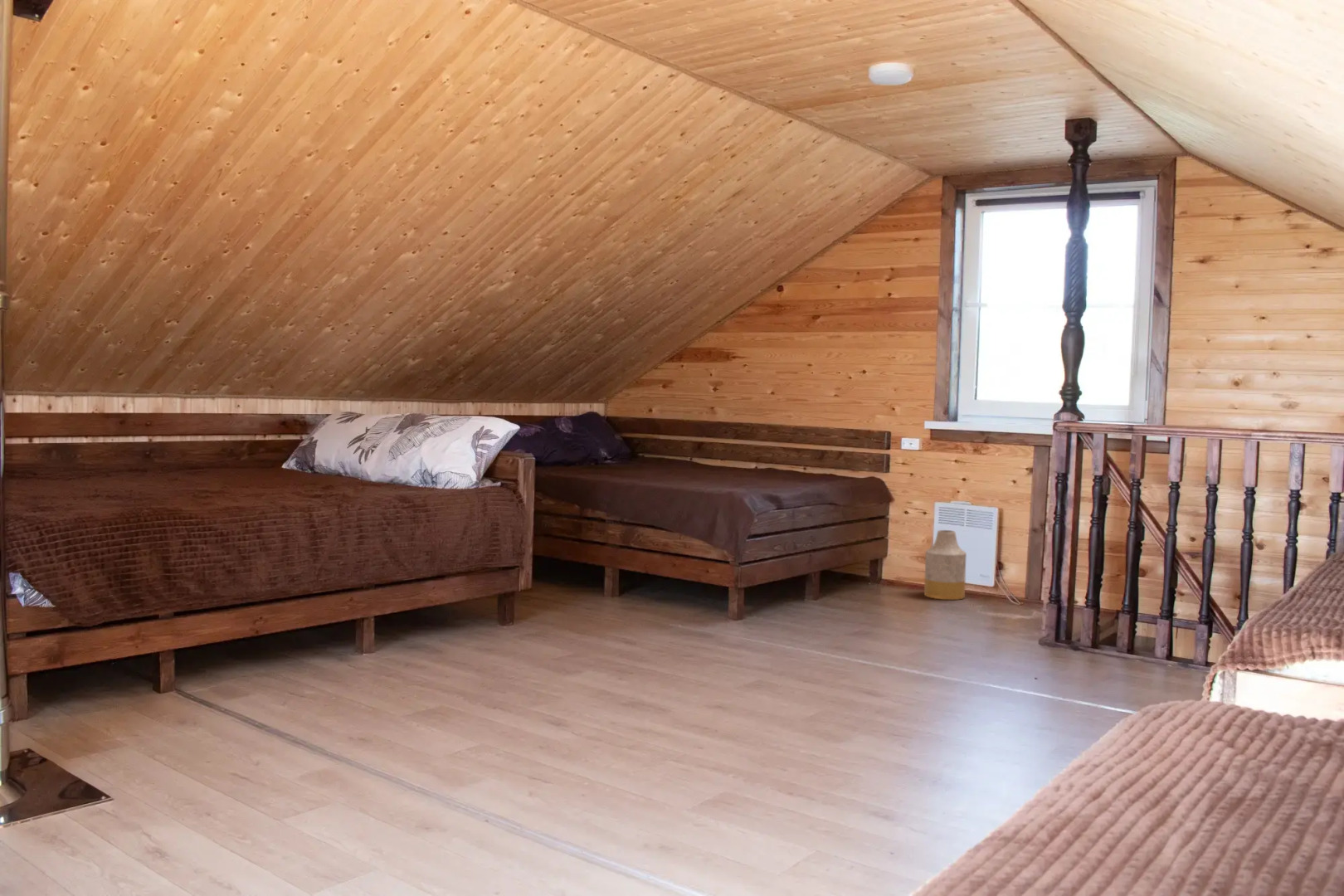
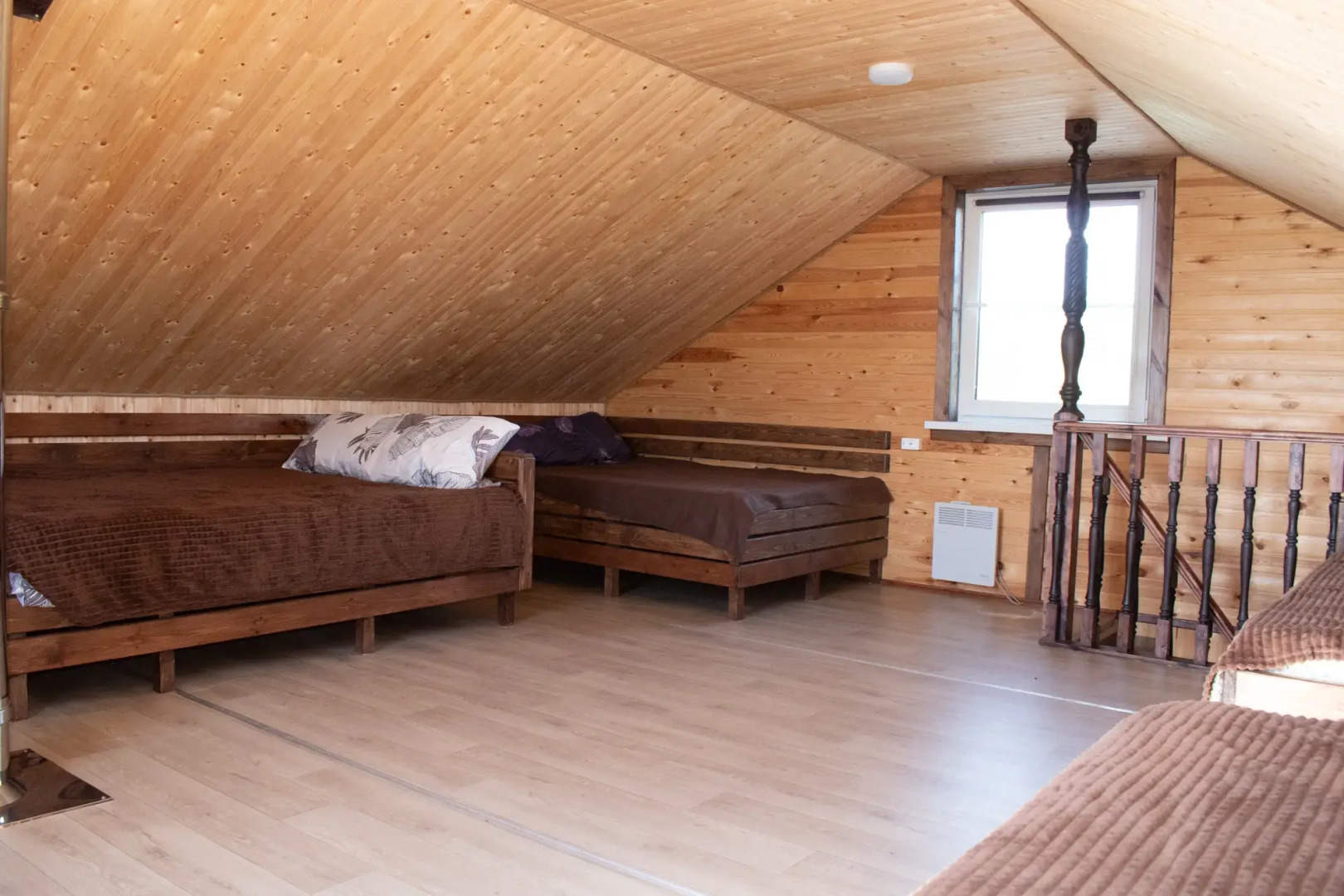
- vase [923,529,967,601]
